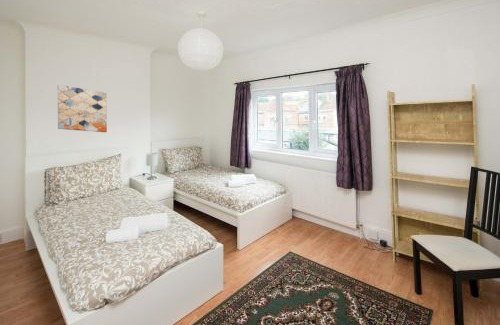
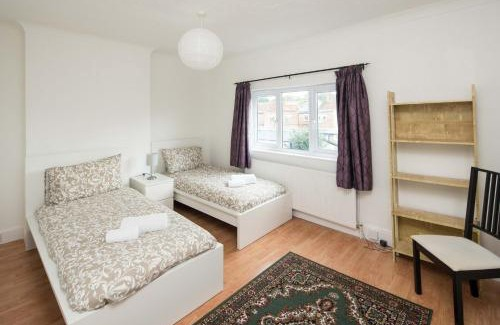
- wall art [57,84,108,133]
